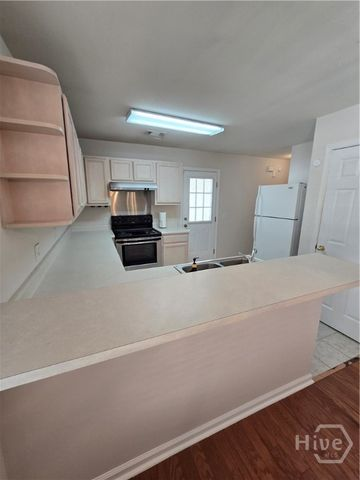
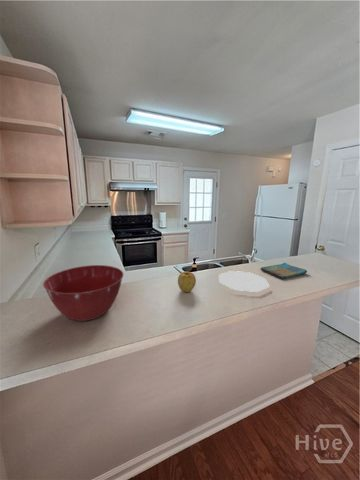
+ dish towel [260,262,308,280]
+ mixing bowl [42,264,124,322]
+ apple [177,271,197,293]
+ plate [218,270,270,293]
